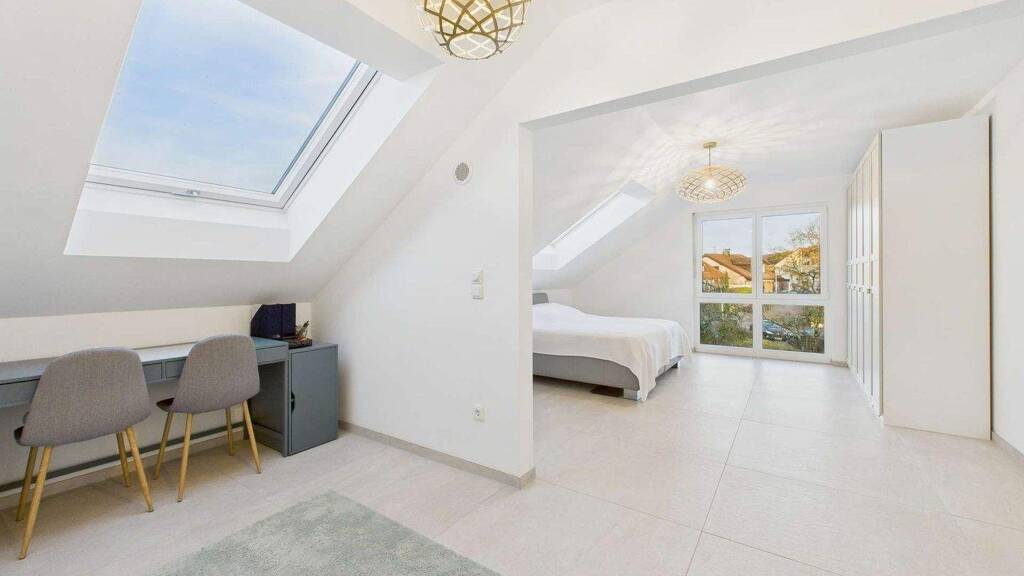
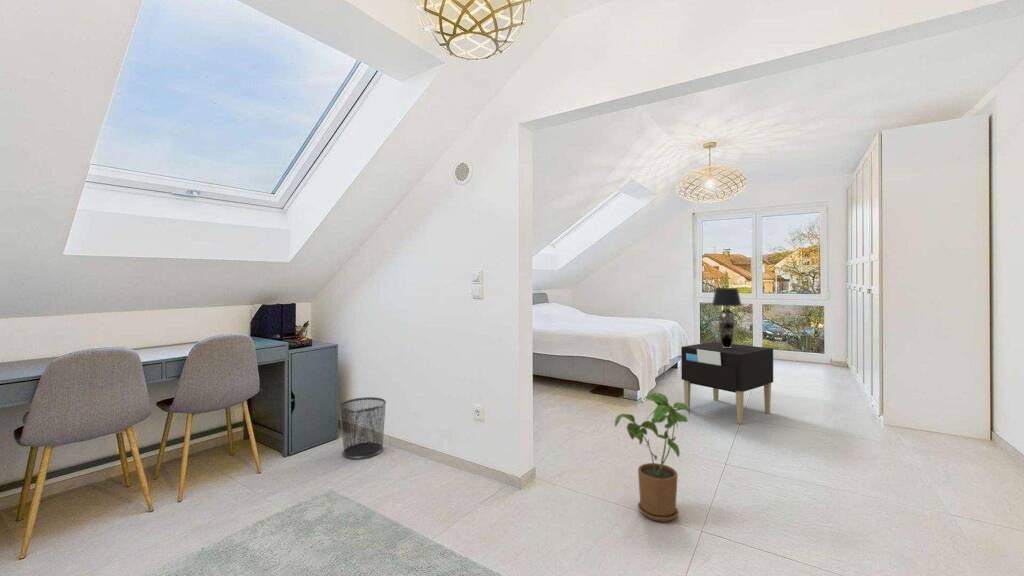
+ nightstand [680,341,774,425]
+ table lamp [711,287,743,348]
+ waste bin [337,396,387,460]
+ house plant [614,392,691,523]
